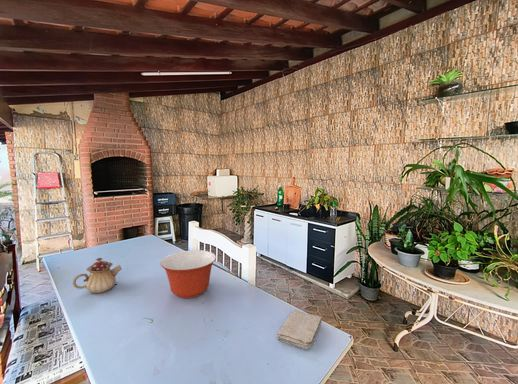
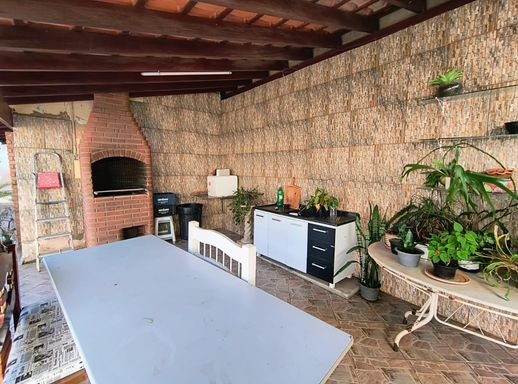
- mixing bowl [160,249,217,299]
- washcloth [276,309,323,350]
- teapot [72,257,123,294]
